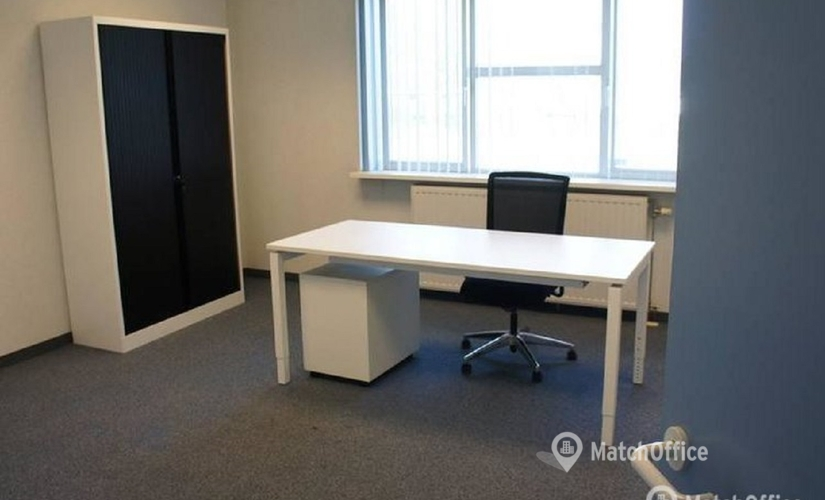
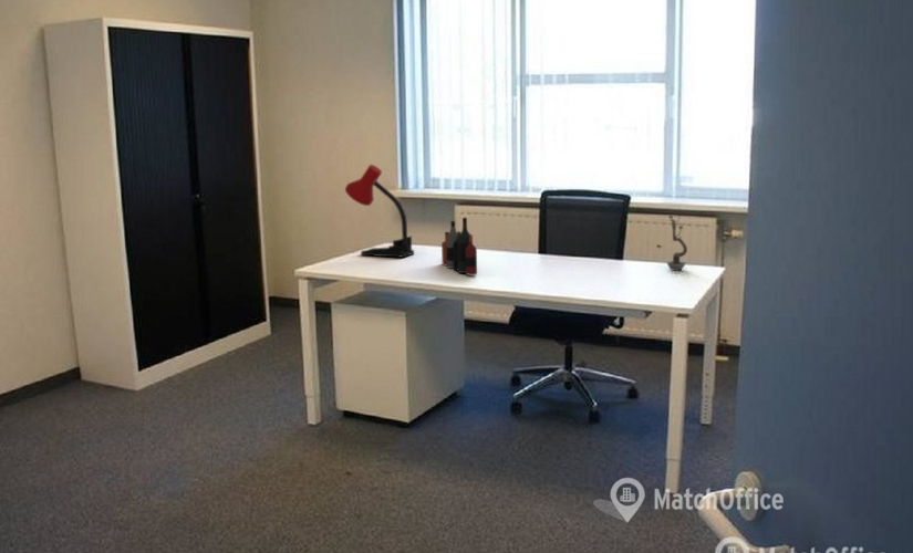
+ plant [655,205,688,272]
+ desk lamp [344,164,415,259]
+ bottle collection [440,217,478,276]
